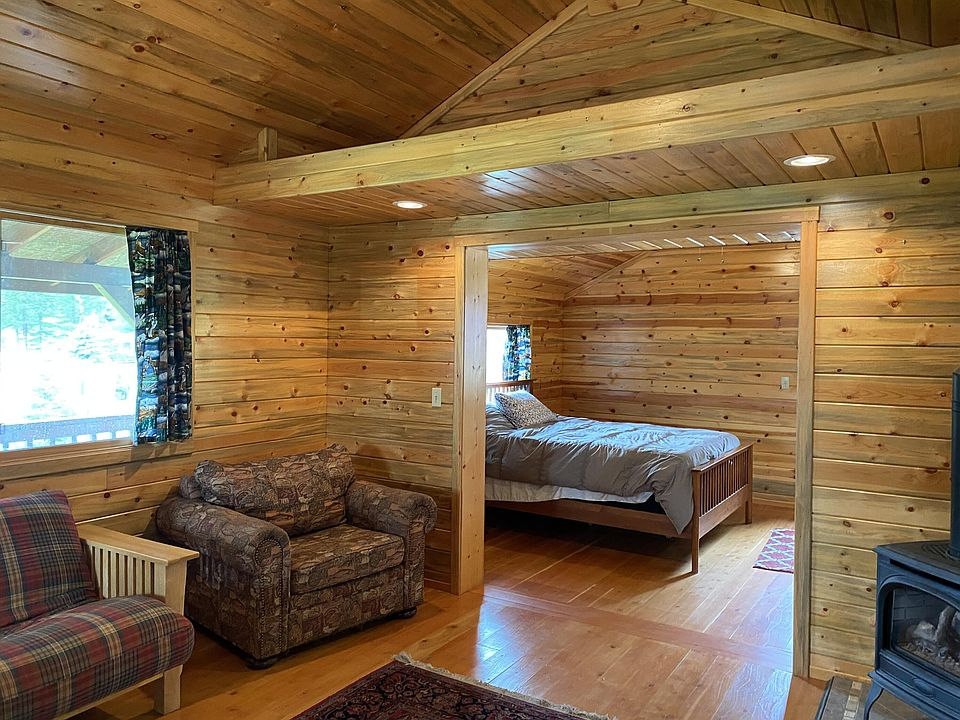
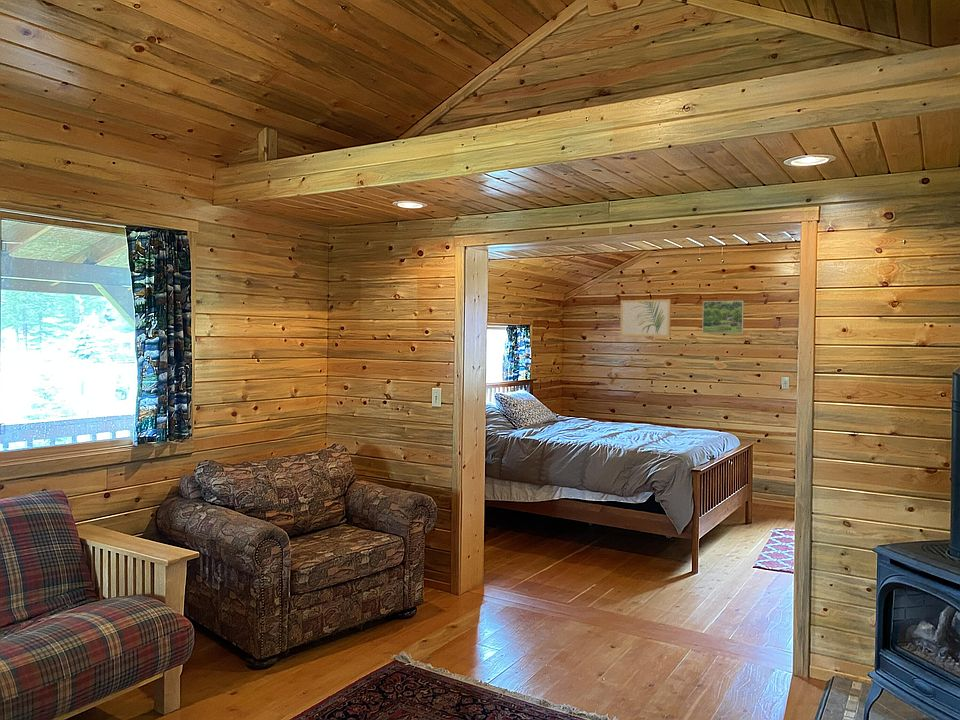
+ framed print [702,300,745,334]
+ wall art [619,298,672,338]
